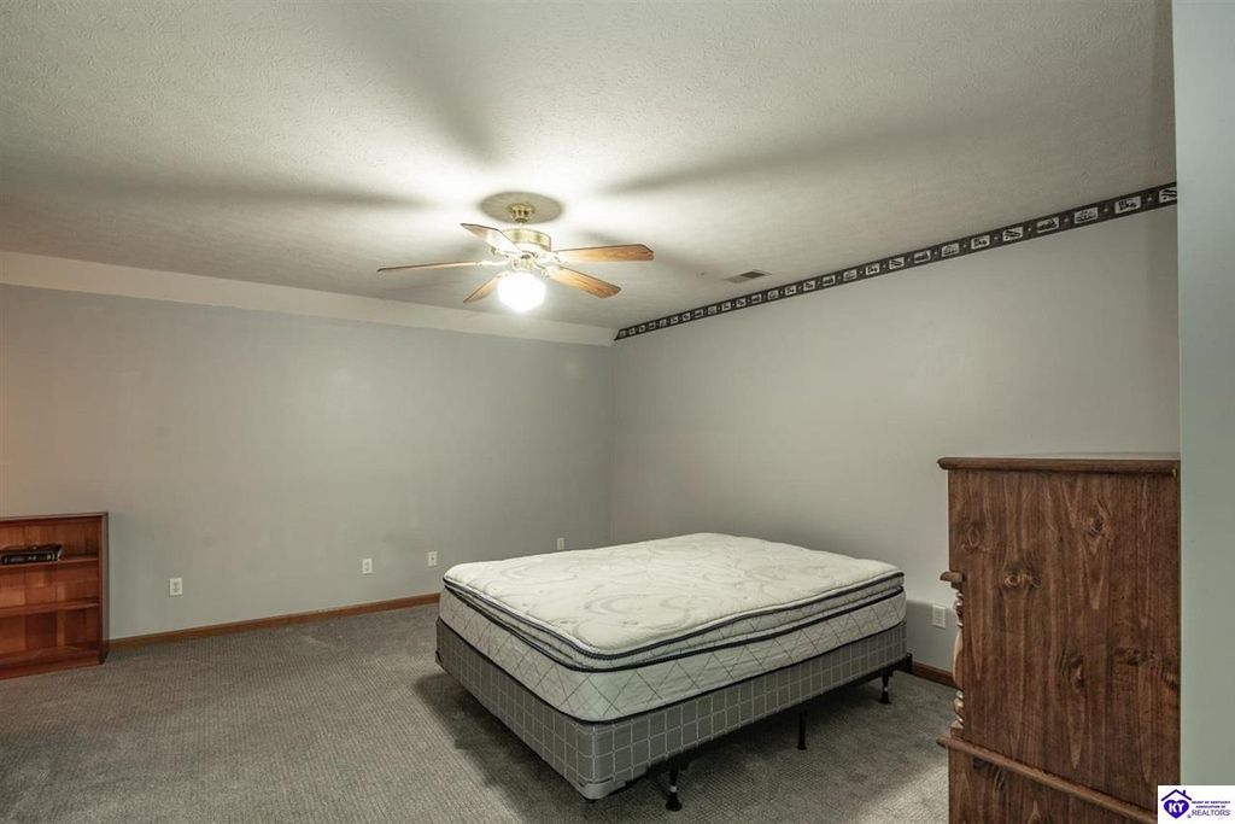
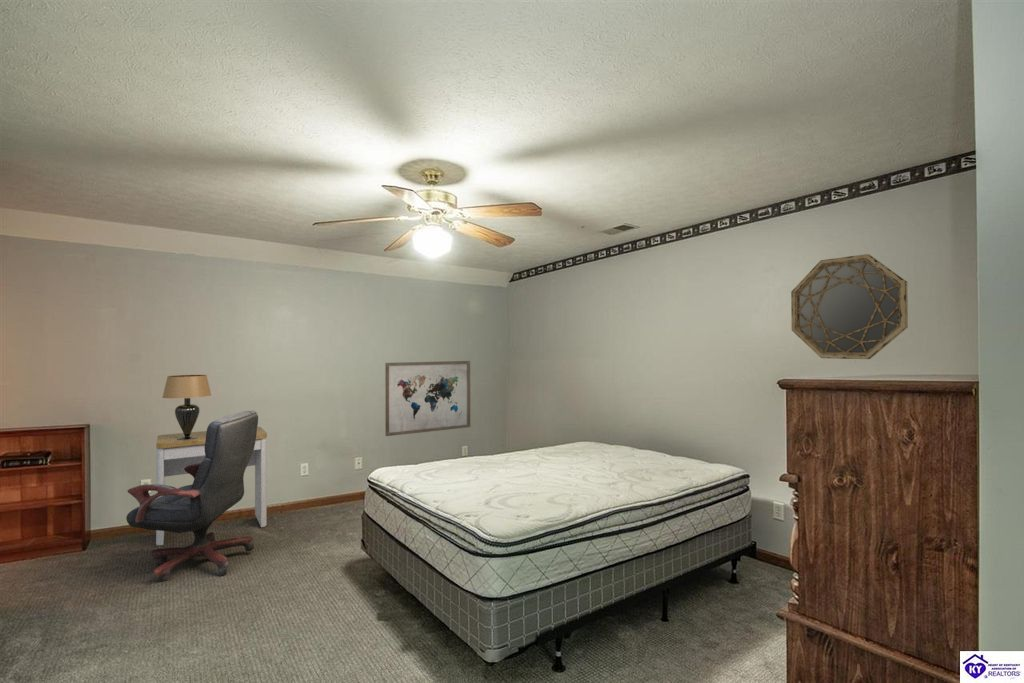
+ wall art [384,360,471,437]
+ desk [155,426,268,546]
+ office chair [125,410,259,583]
+ table lamp [161,374,212,440]
+ home mirror [790,253,909,360]
